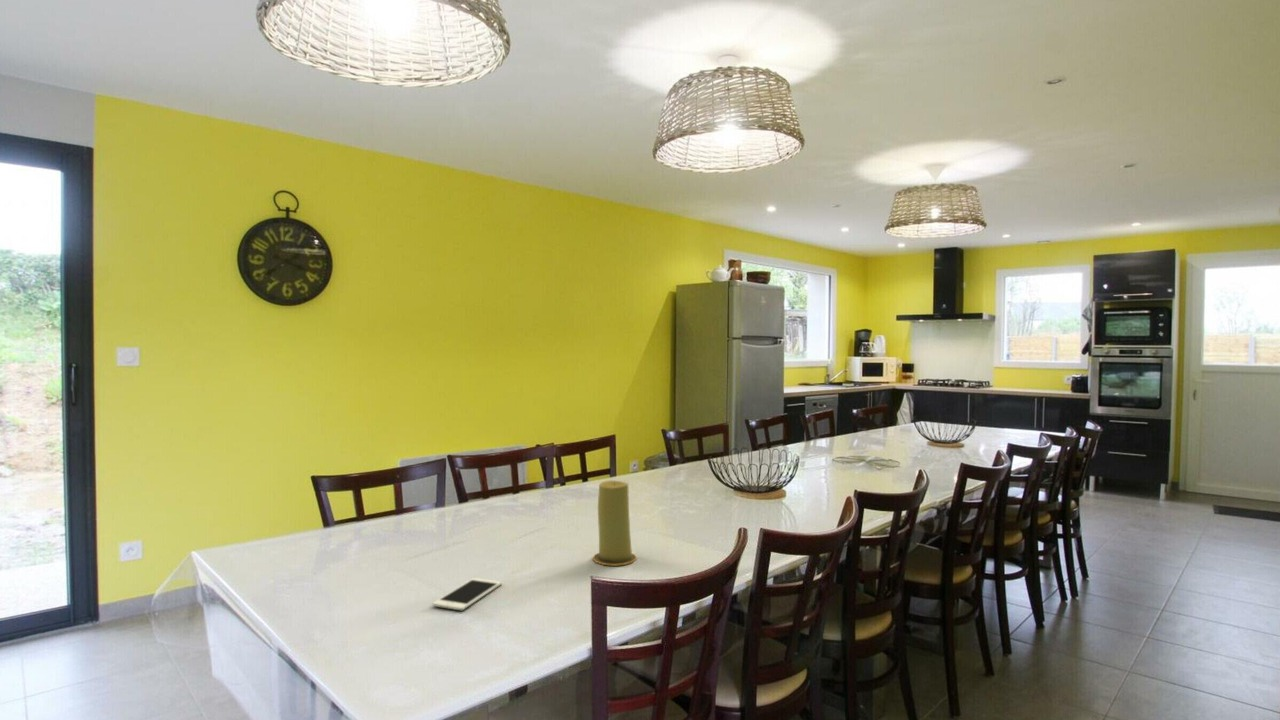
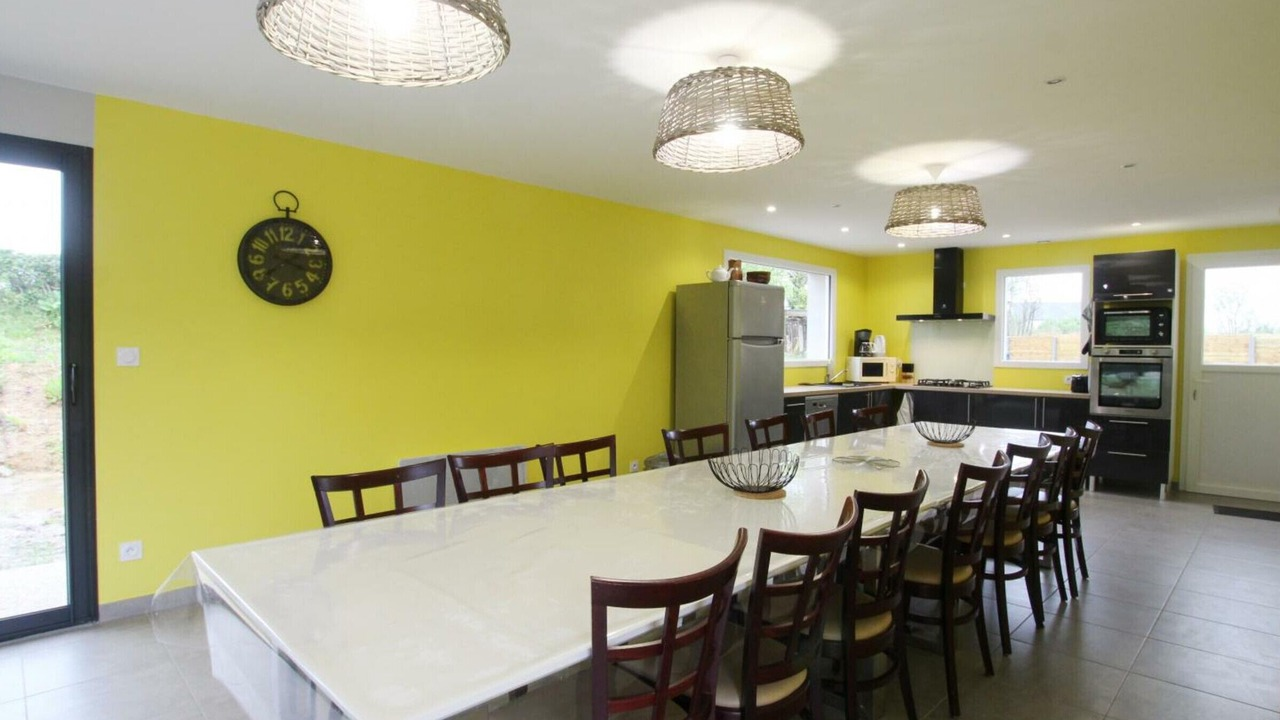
- cell phone [431,577,502,611]
- candle [592,480,637,567]
